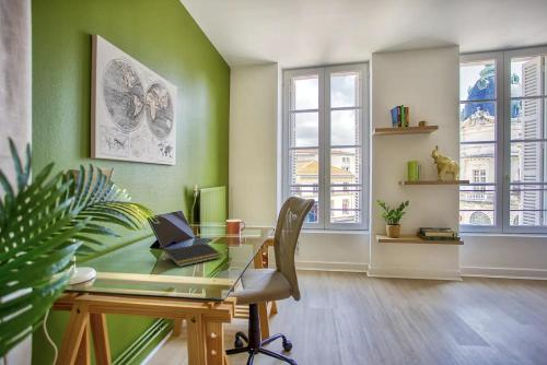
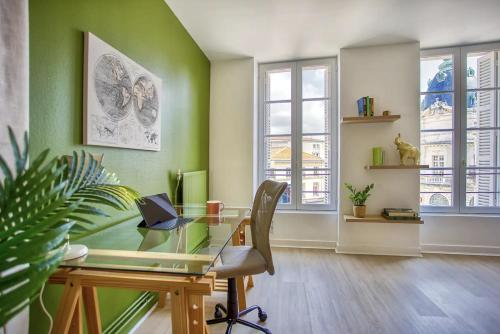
- notepad [163,242,223,268]
